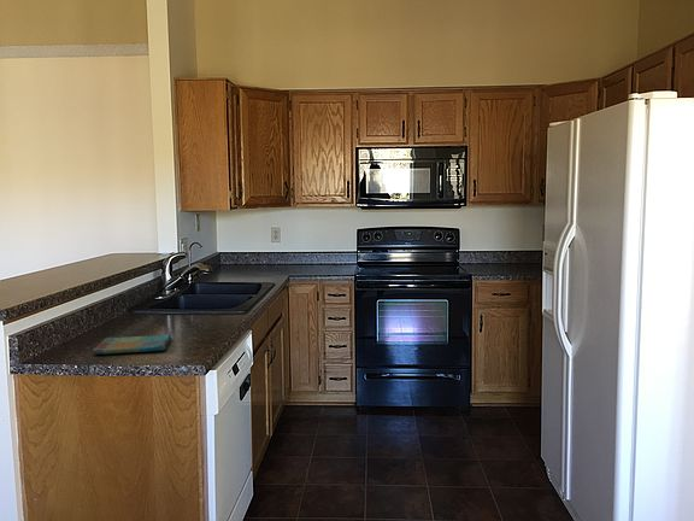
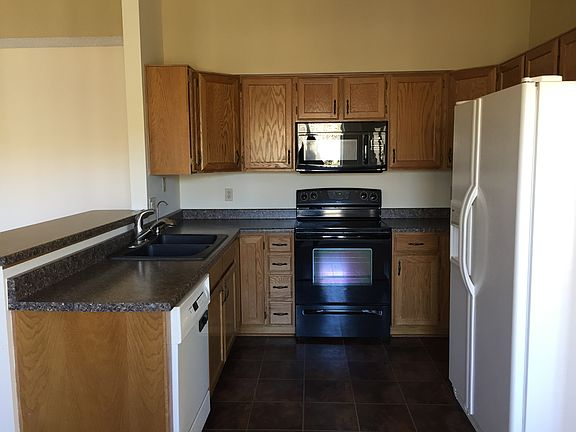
- dish towel [92,333,174,356]
